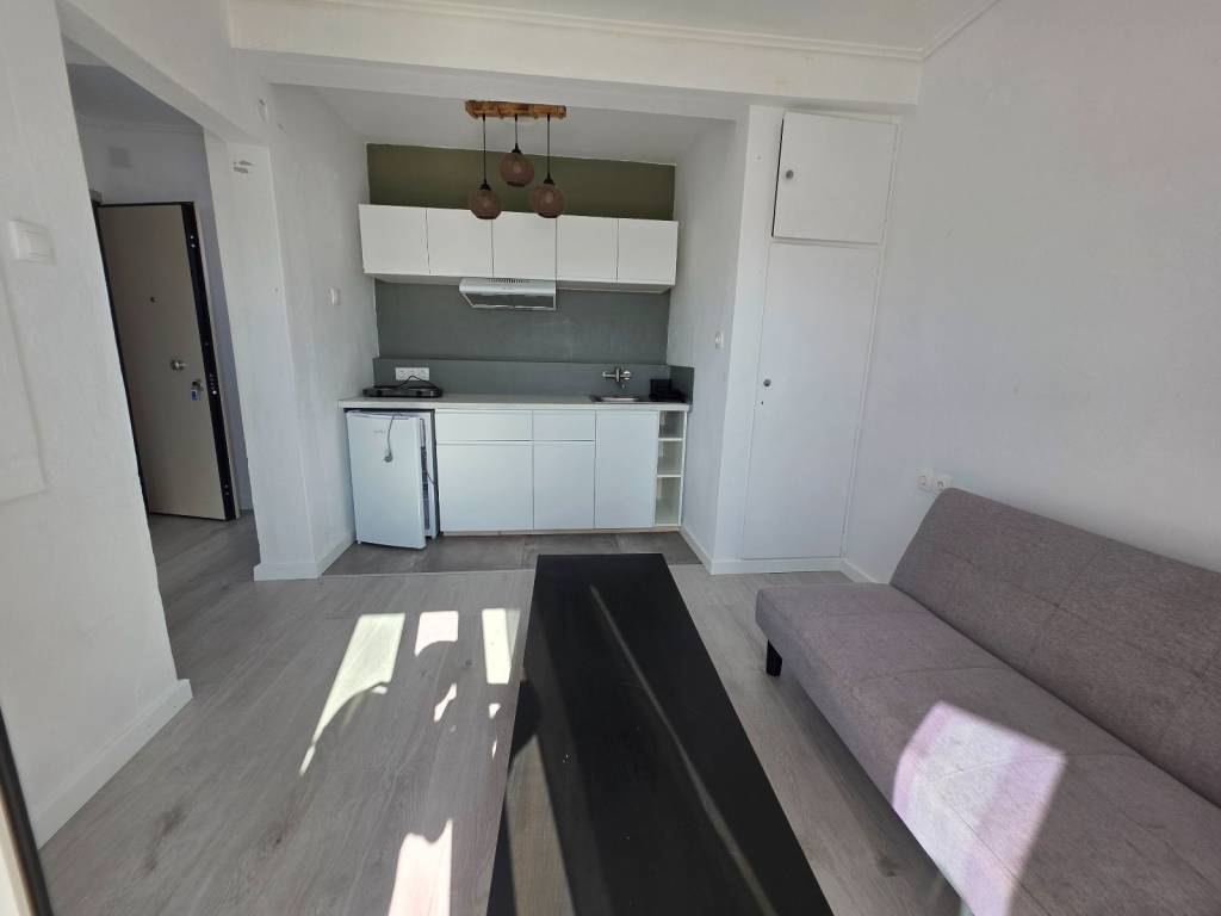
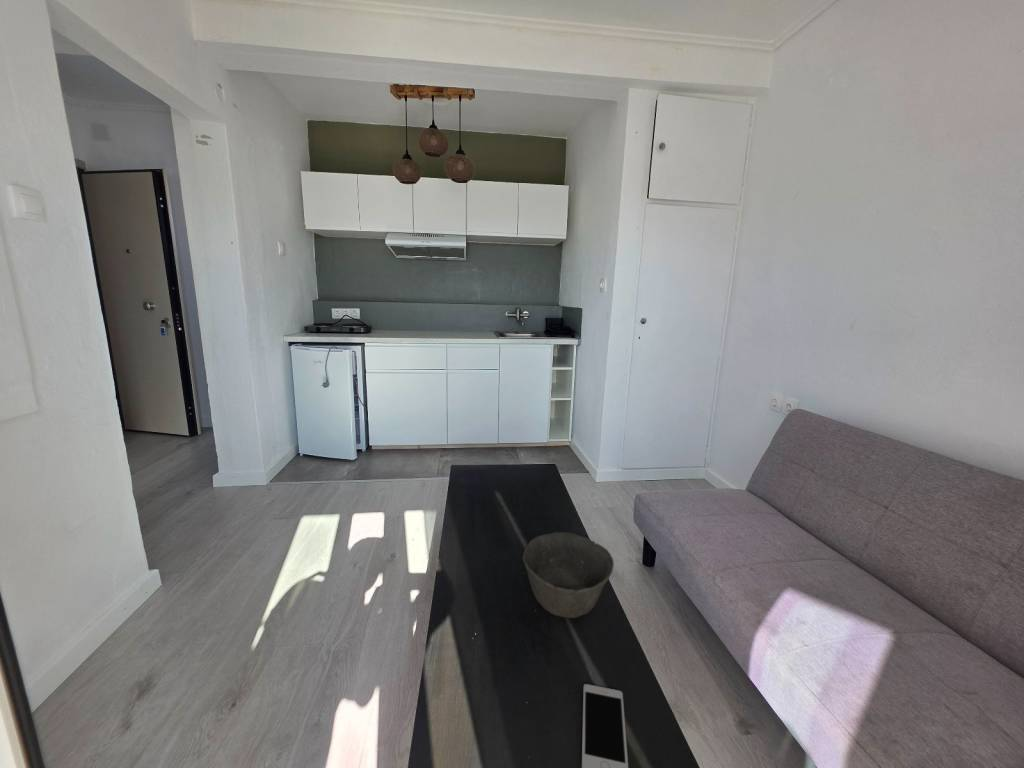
+ bowl [522,531,615,619]
+ cell phone [581,683,629,768]
